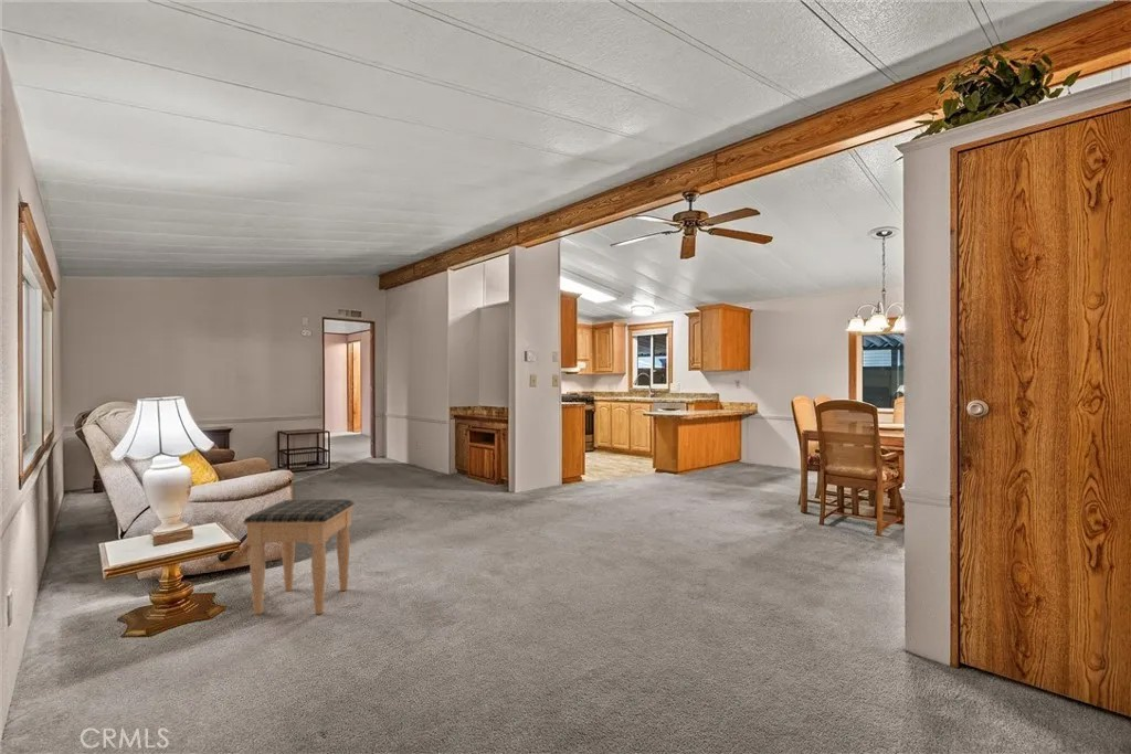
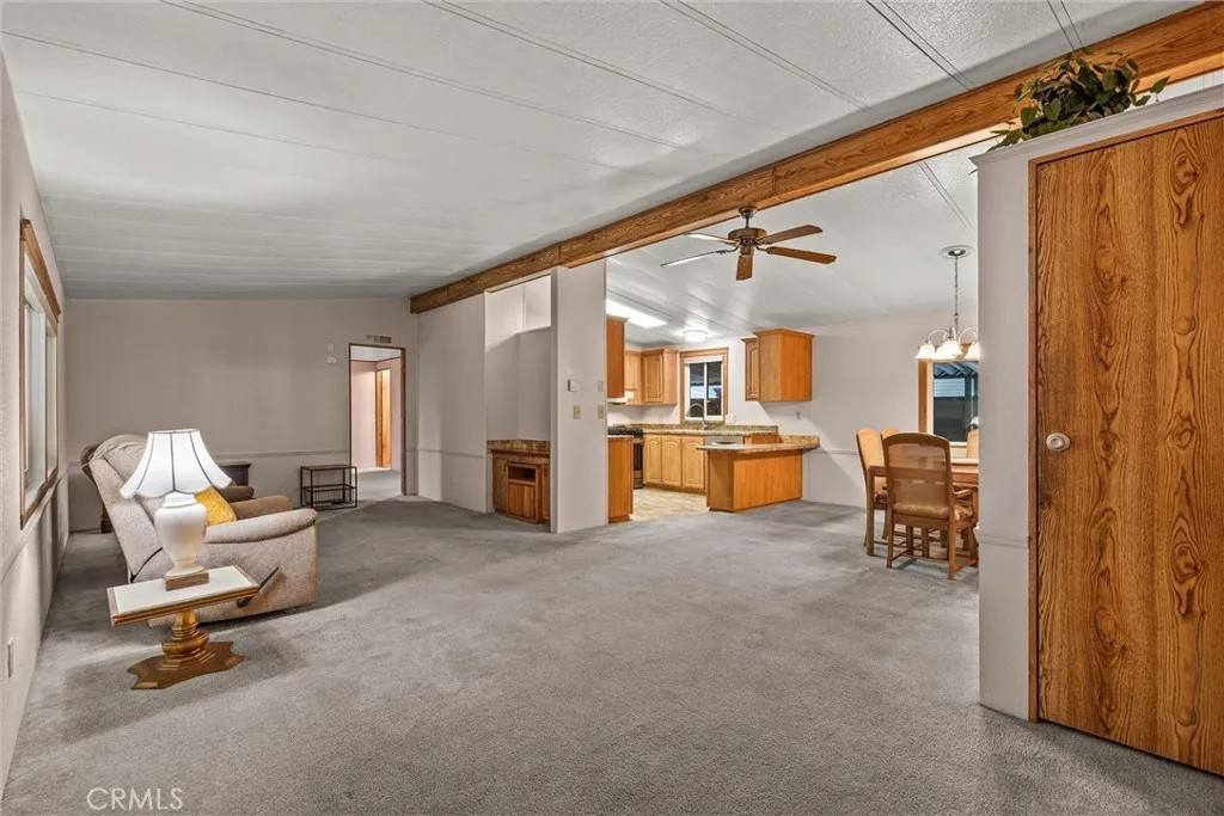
- footstool [242,498,356,616]
